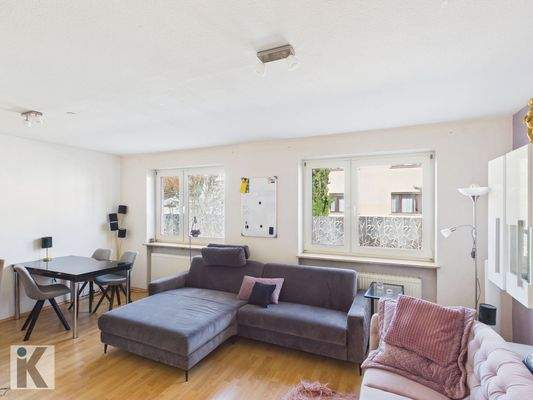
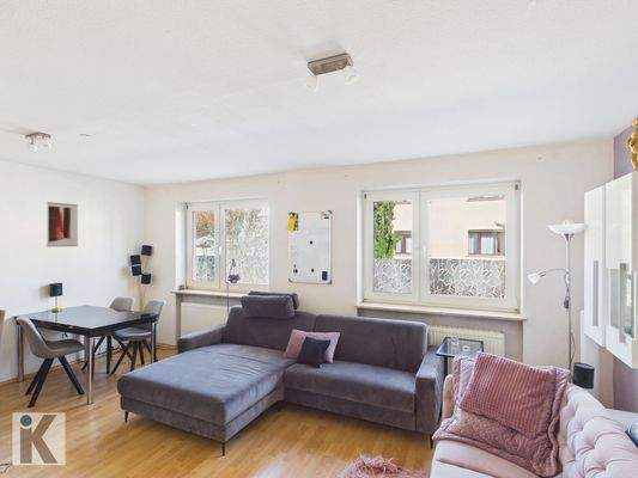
+ wall art [45,201,79,249]
